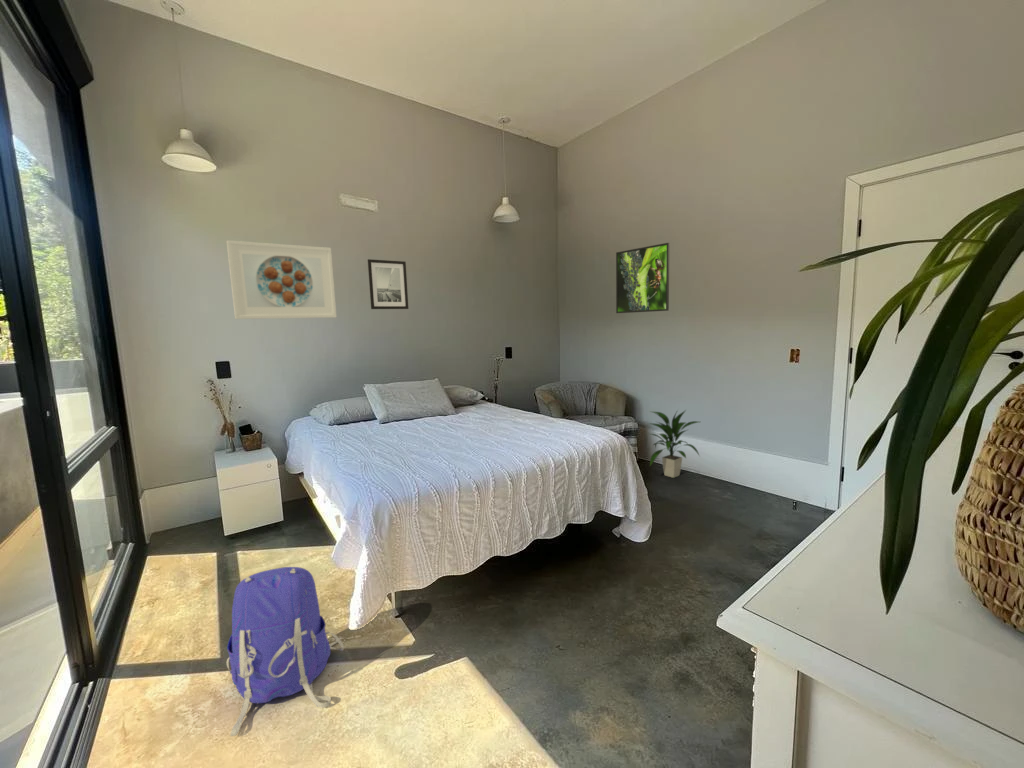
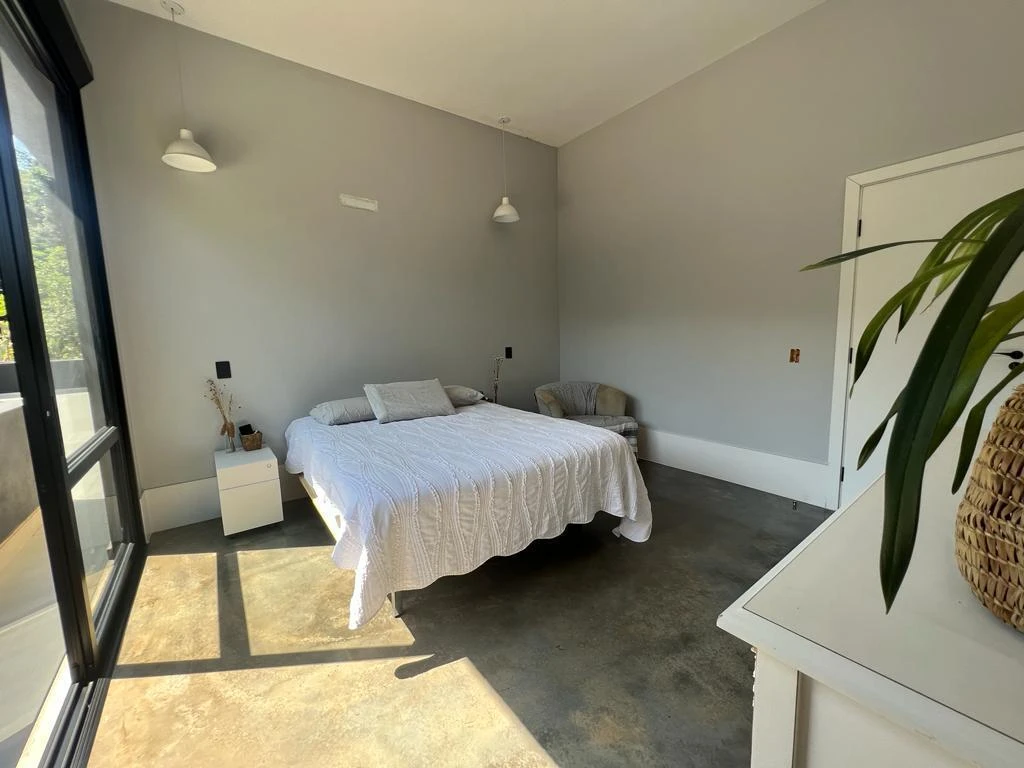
- wall art [367,258,409,310]
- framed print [226,239,338,320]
- backpack [226,566,345,737]
- indoor plant [647,409,701,479]
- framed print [615,242,671,314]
